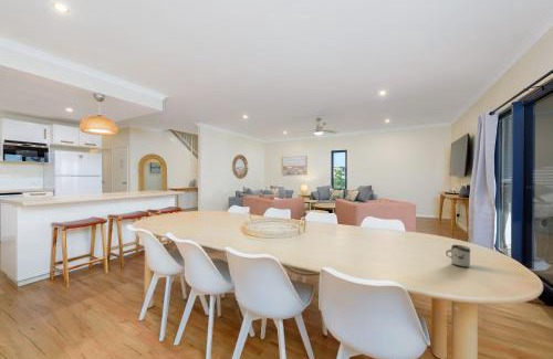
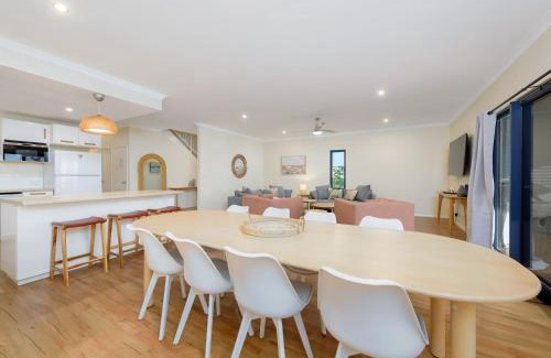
- cup [445,244,471,268]
